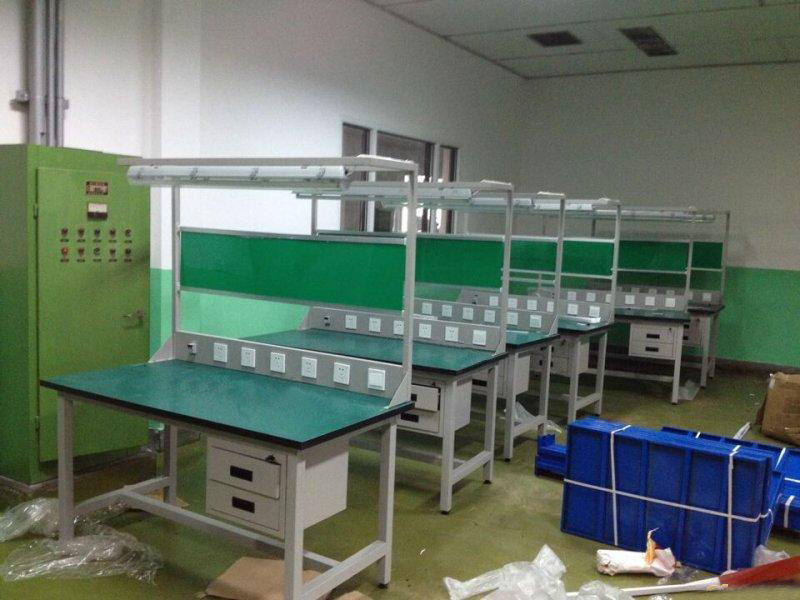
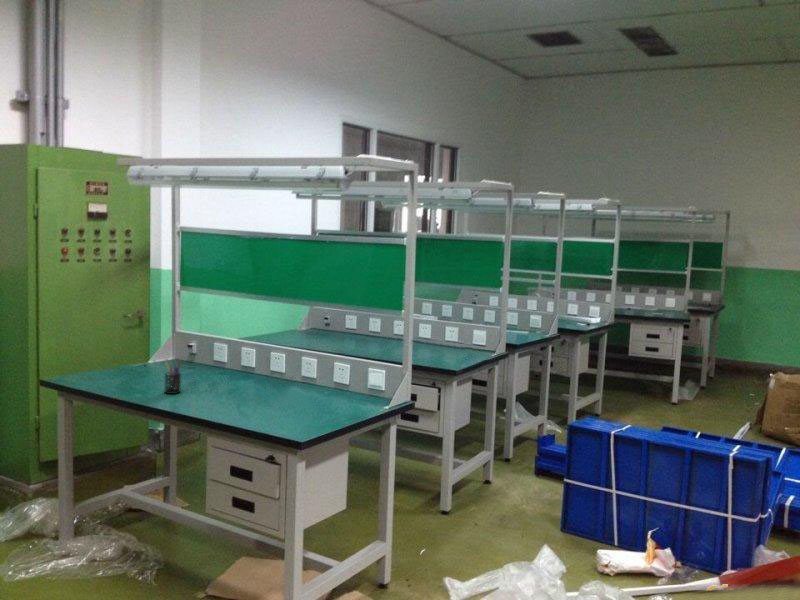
+ pen holder [163,360,183,395]
